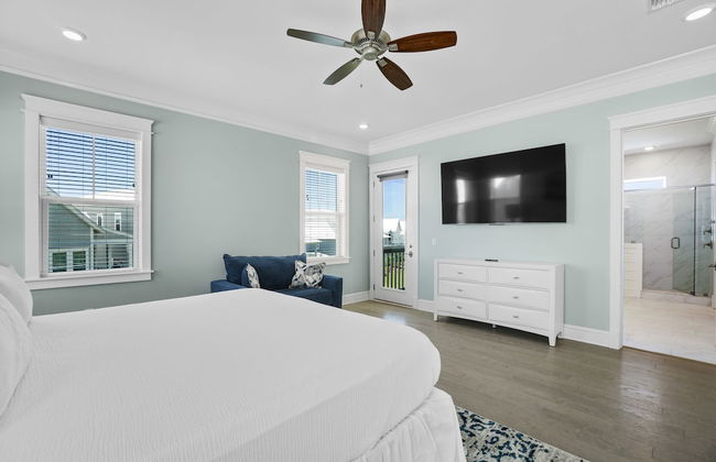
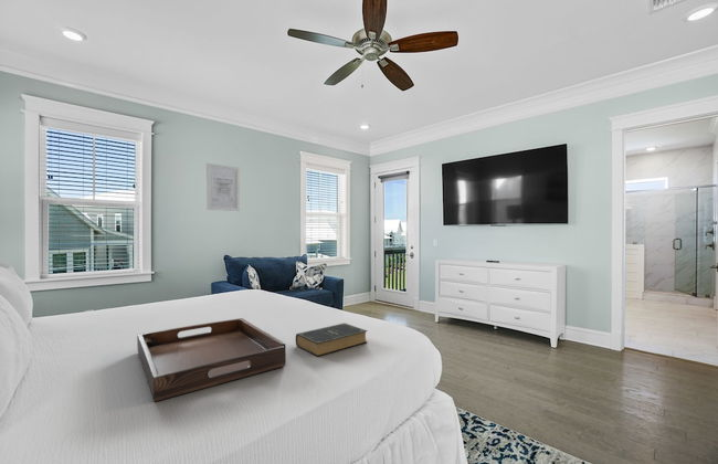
+ wall art [205,162,241,212]
+ serving tray [136,317,287,402]
+ book [295,323,369,358]
